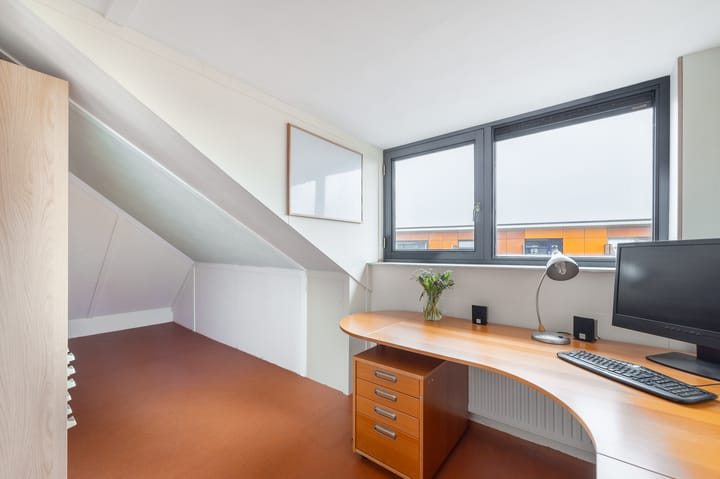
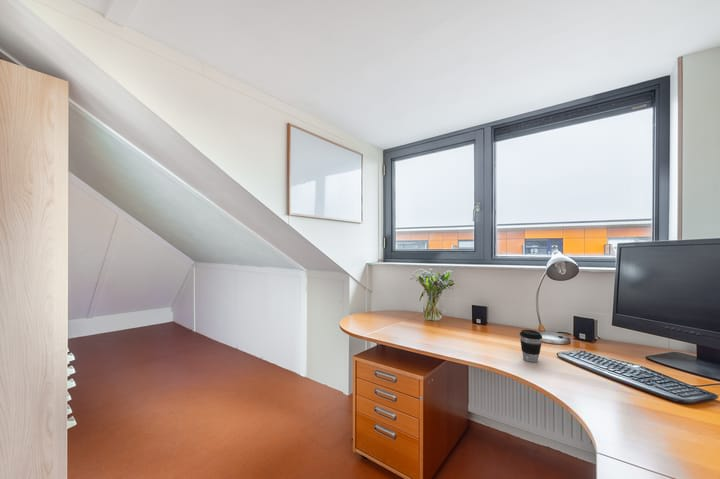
+ coffee cup [519,329,543,363]
